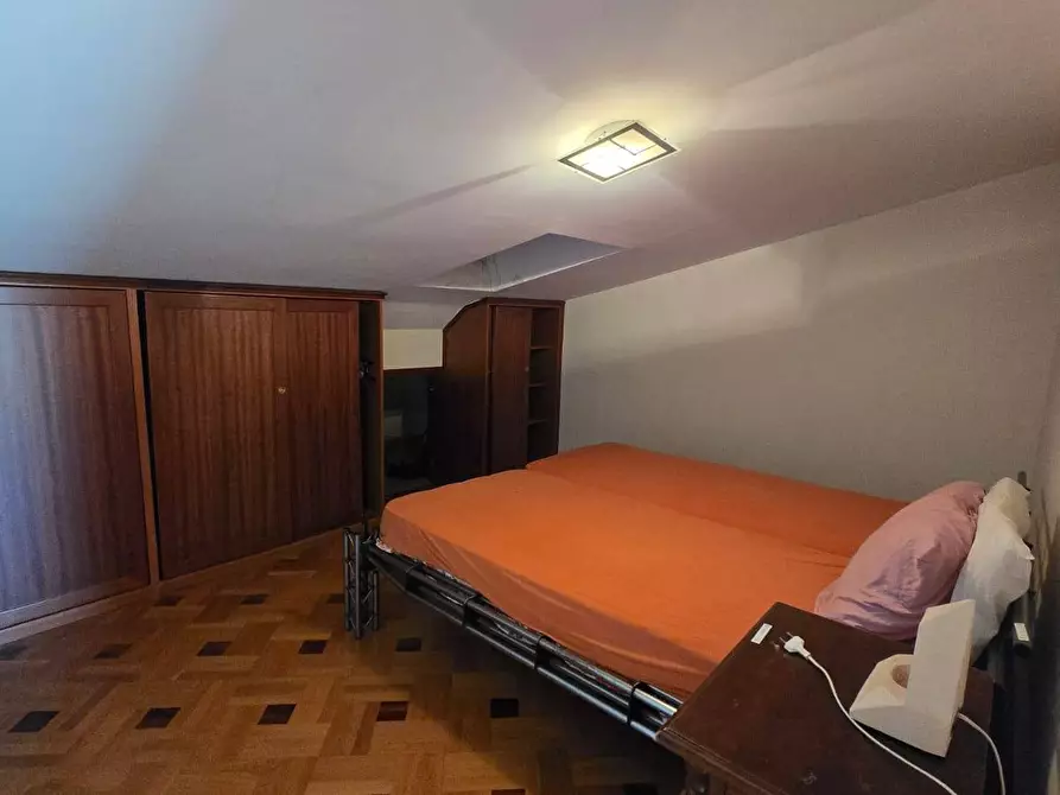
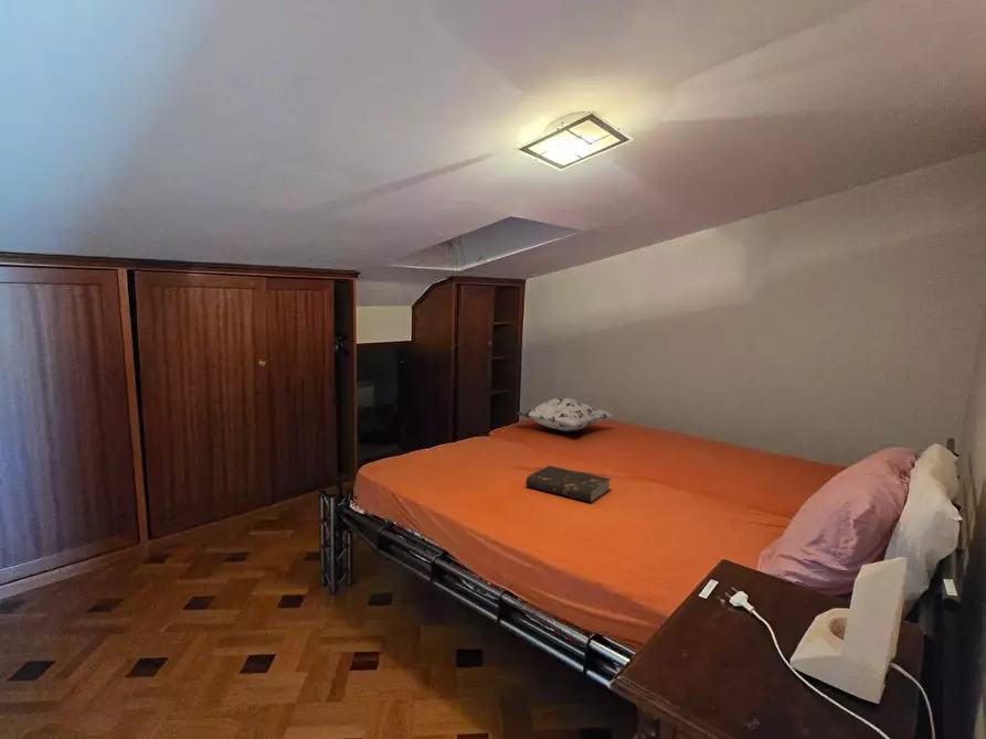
+ book [524,464,612,503]
+ decorative pillow [516,397,613,432]
